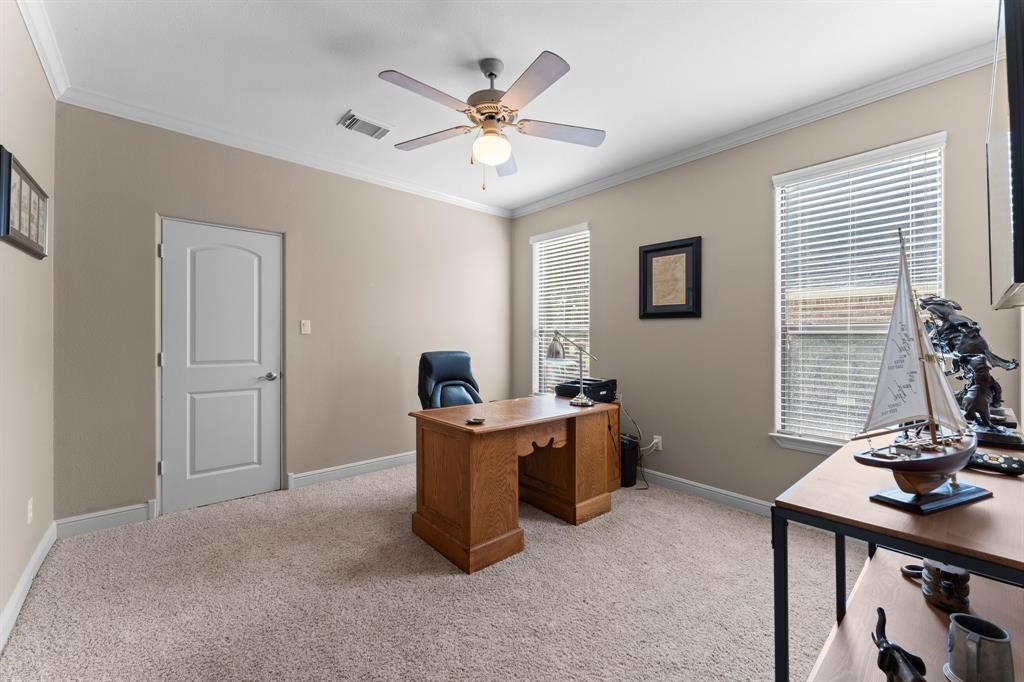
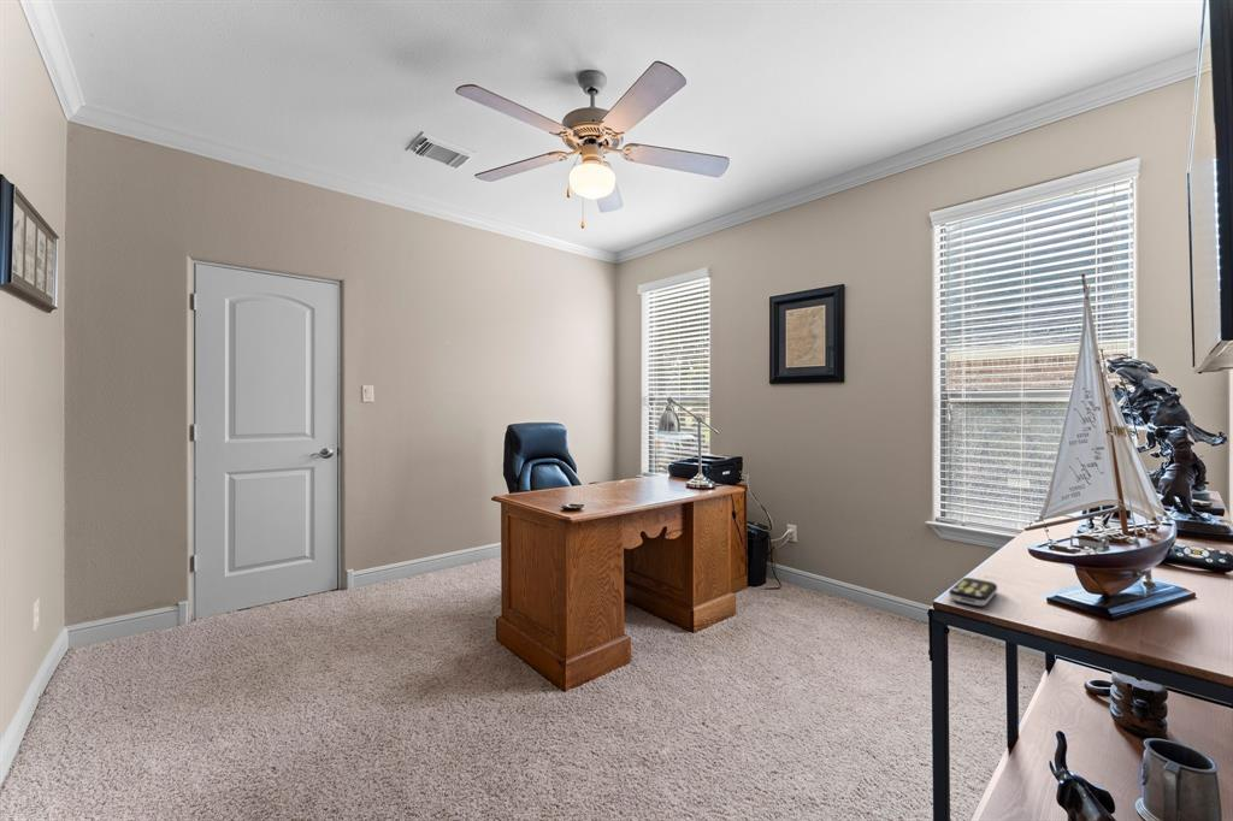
+ remote control [948,577,998,607]
